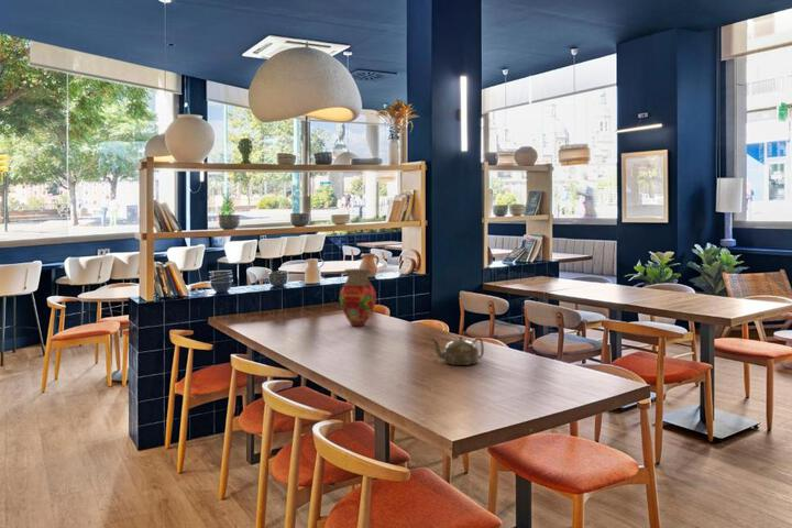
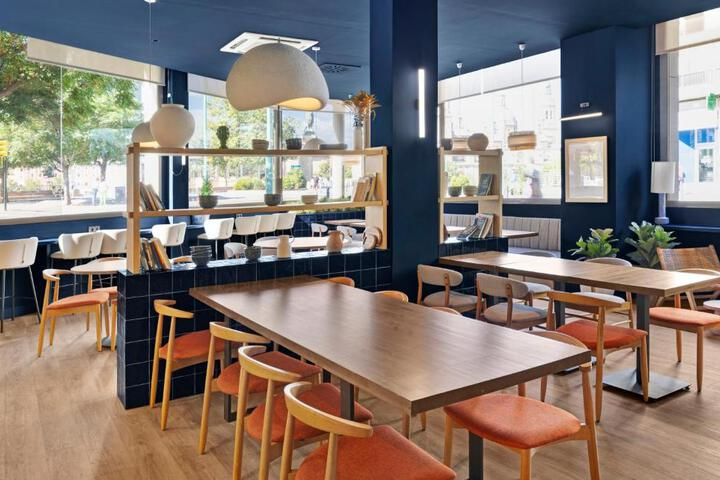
- teapot [430,336,485,366]
- vase [338,267,377,327]
